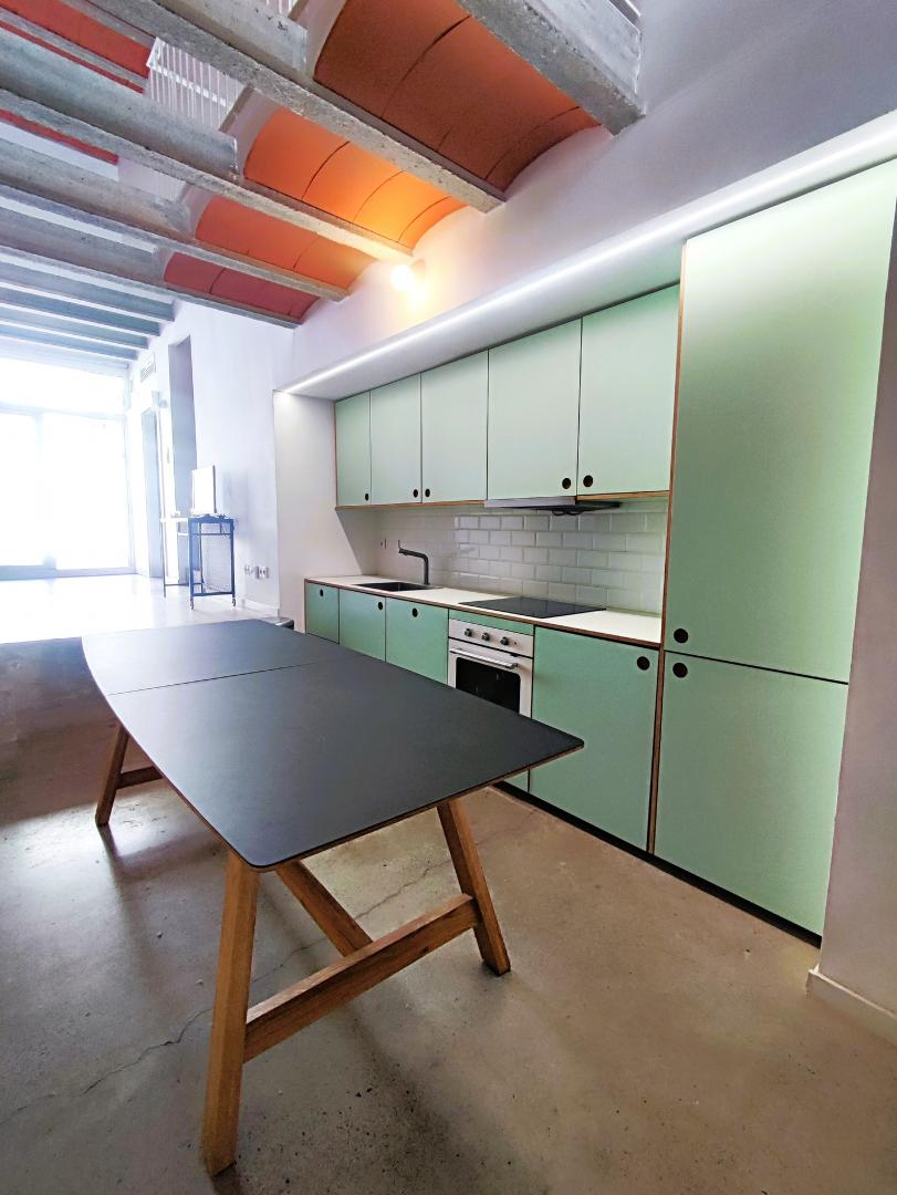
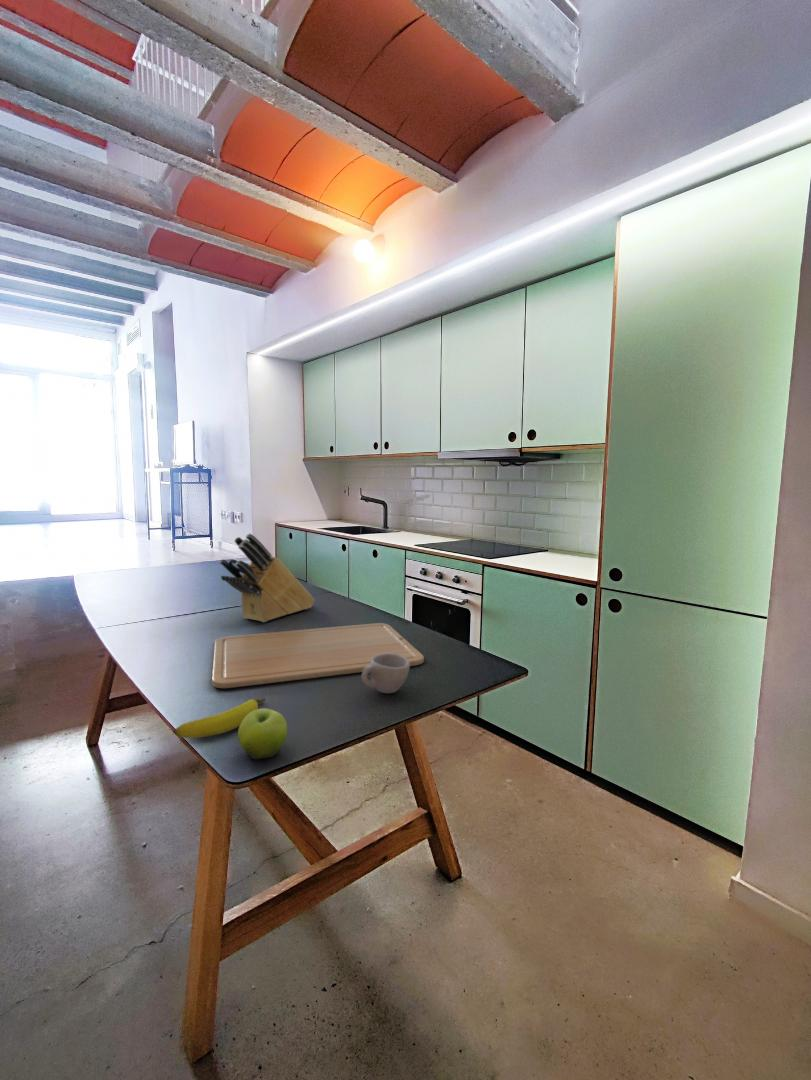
+ banana [173,697,266,739]
+ chopping board [211,622,425,689]
+ knife block [218,532,316,623]
+ cup [360,653,411,694]
+ fruit [237,707,288,761]
